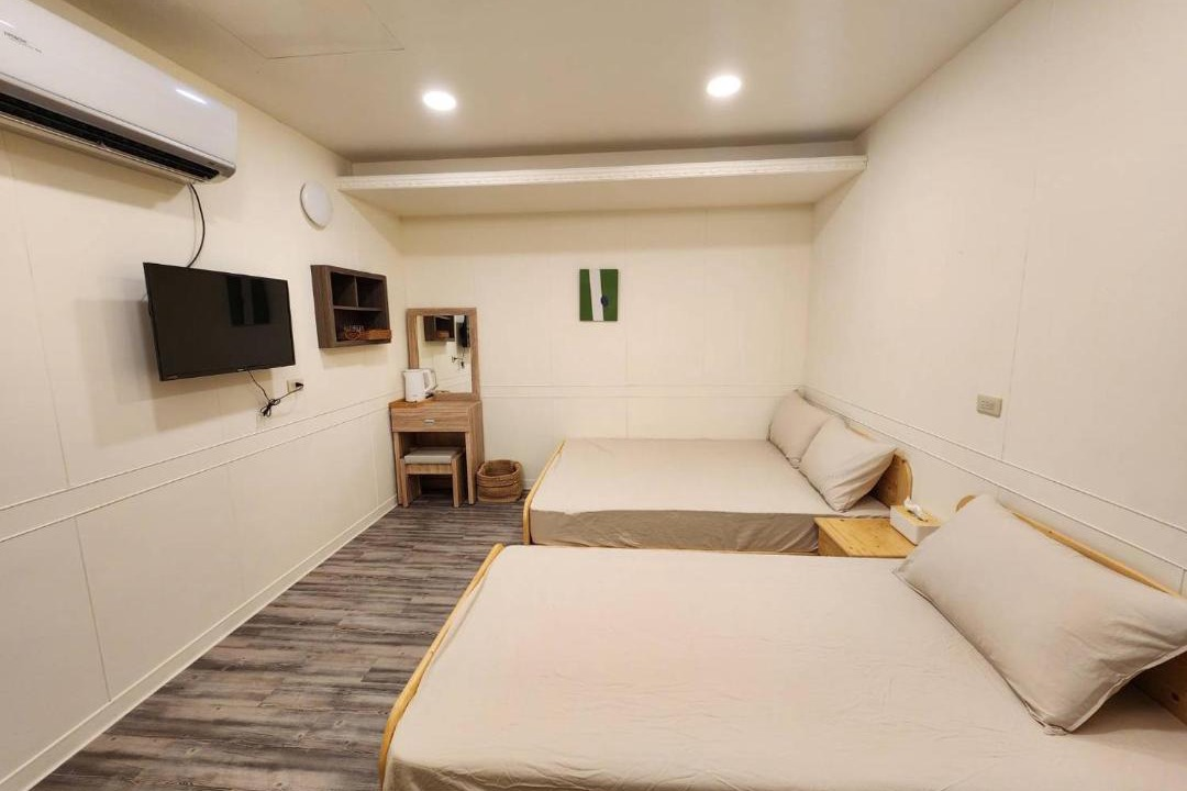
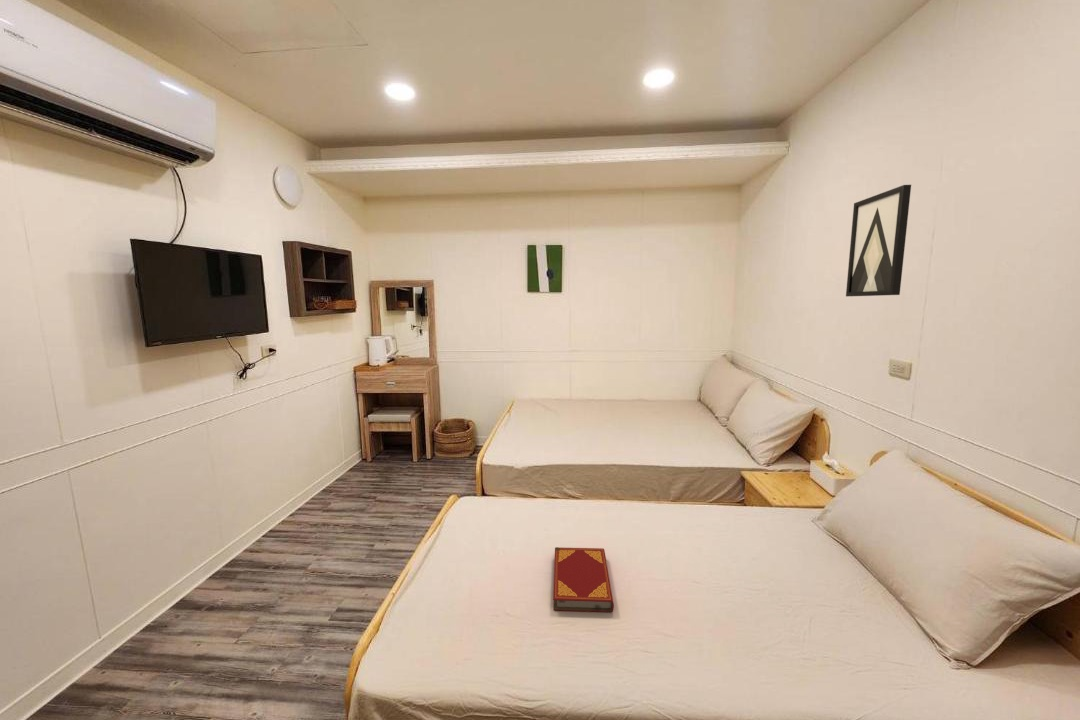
+ wall art [845,184,912,297]
+ hardback book [552,546,615,613]
